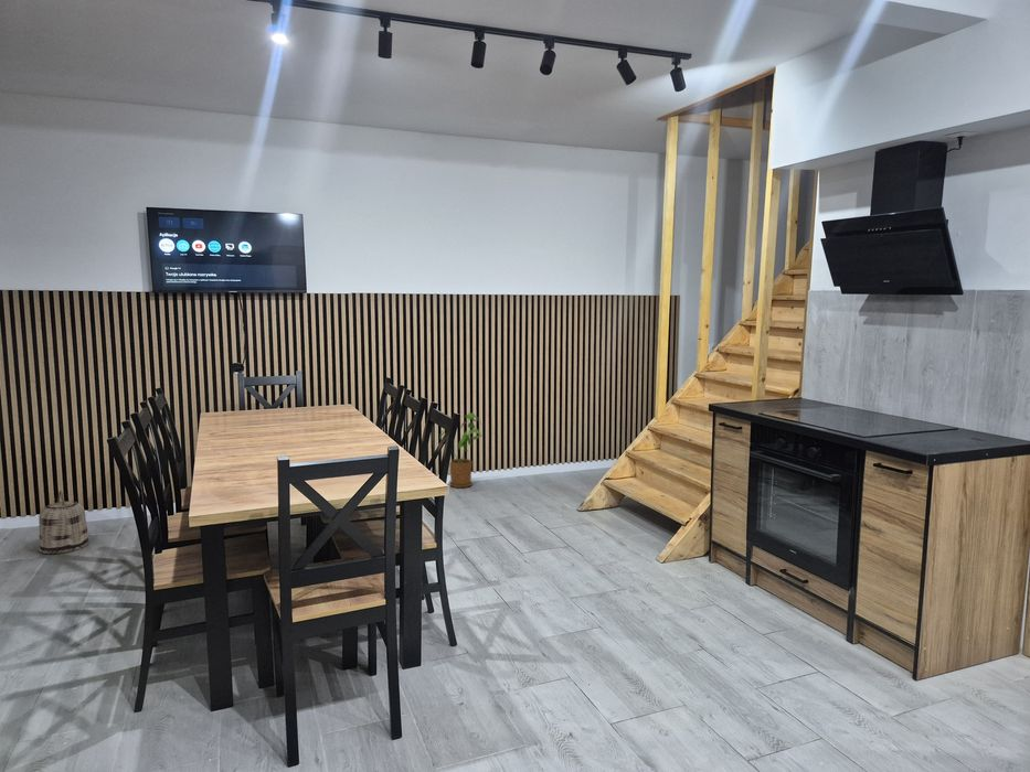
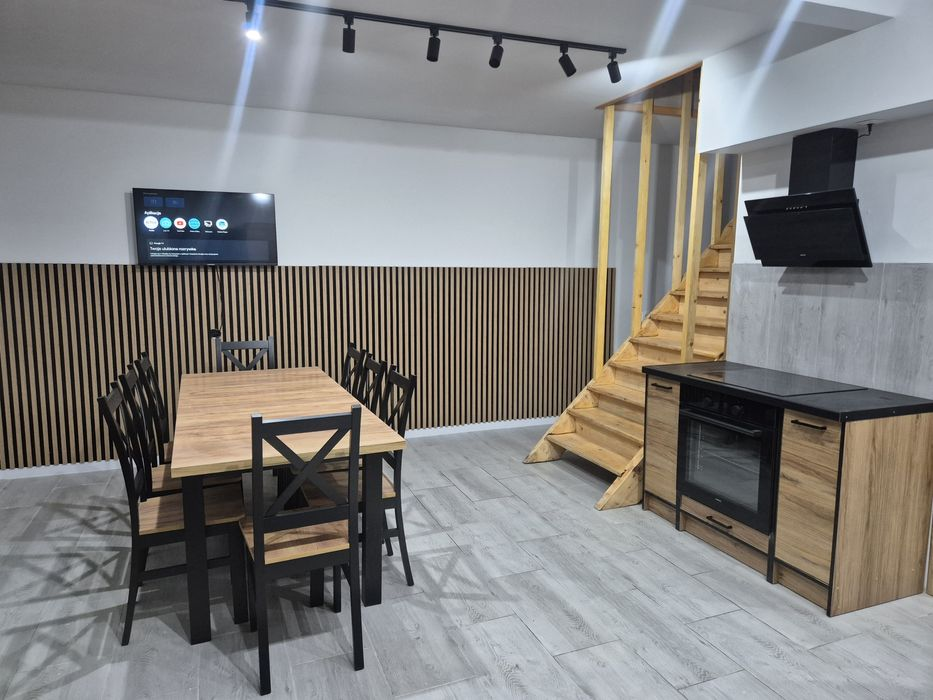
- house plant [439,411,482,489]
- basket [38,490,91,555]
